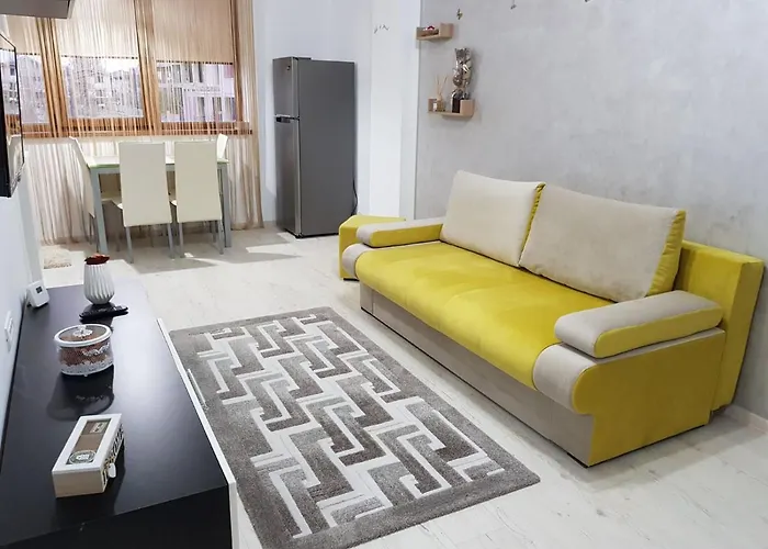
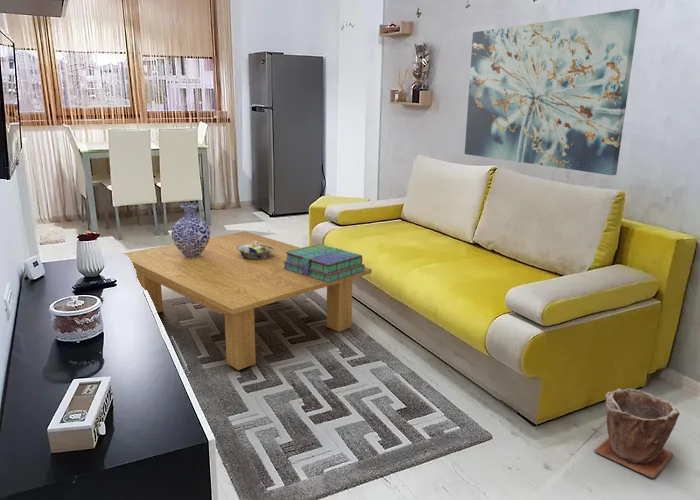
+ plant pot [593,388,681,479]
+ vase [171,203,211,258]
+ coffee table [121,230,373,371]
+ wall art [464,8,641,176]
+ decorative bowl [237,241,274,260]
+ stack of books [283,243,366,283]
